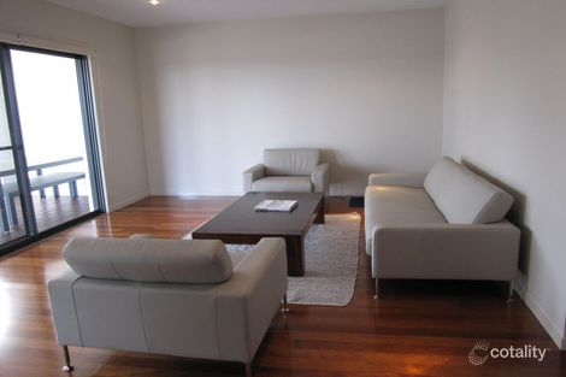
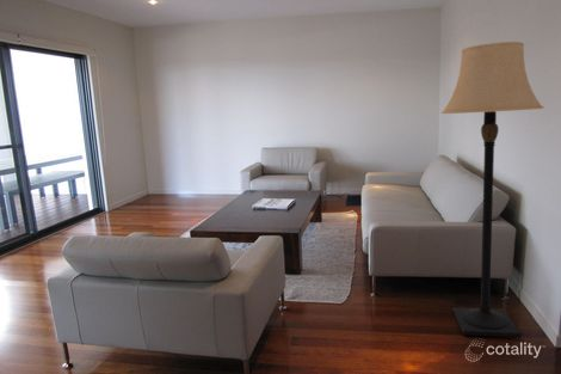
+ lamp [440,41,545,338]
